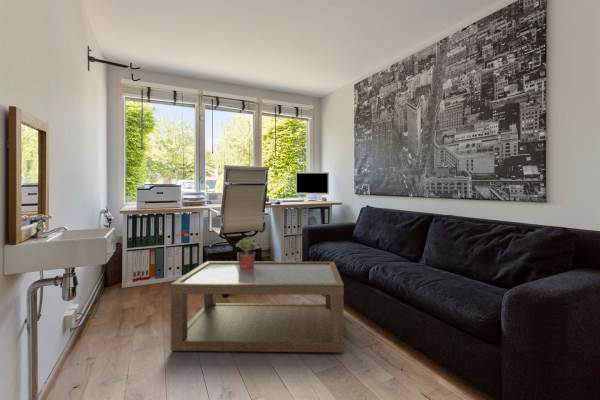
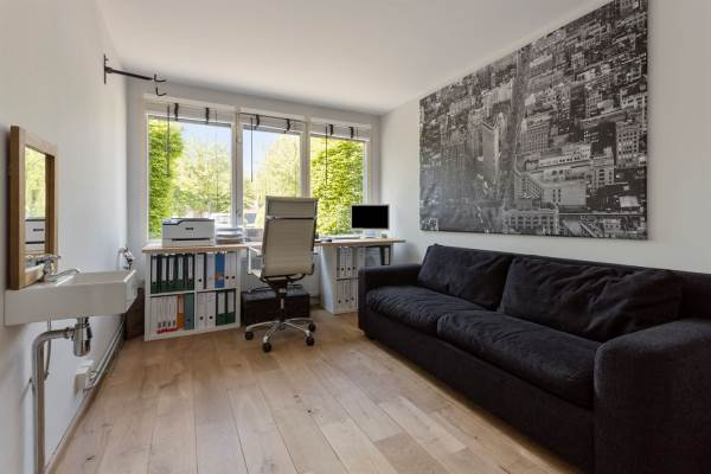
- potted plant [235,236,261,269]
- coffee table [169,260,345,353]
